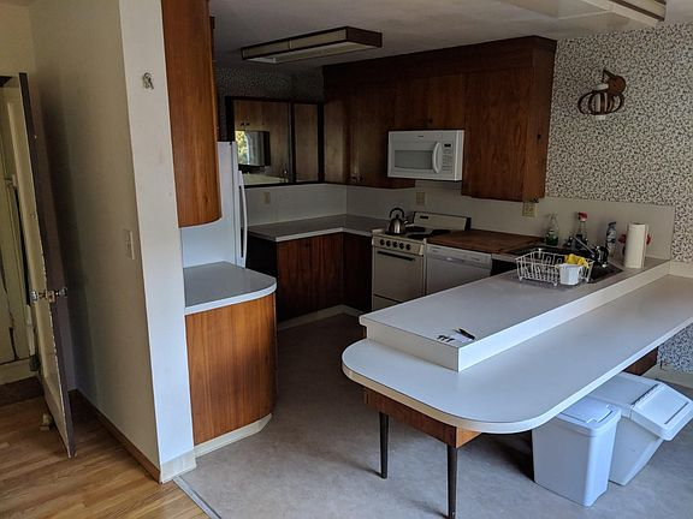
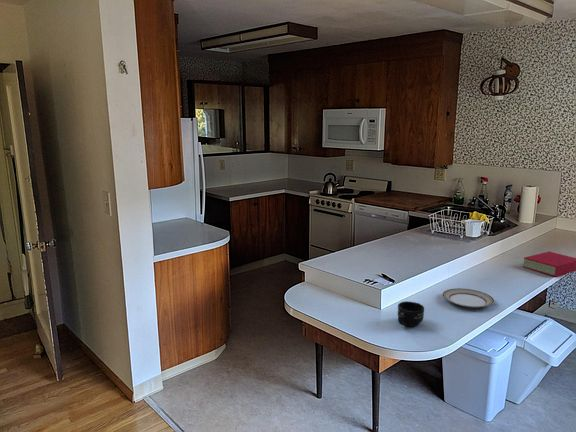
+ plate [442,287,495,309]
+ book [522,251,576,278]
+ mug [397,300,425,328]
